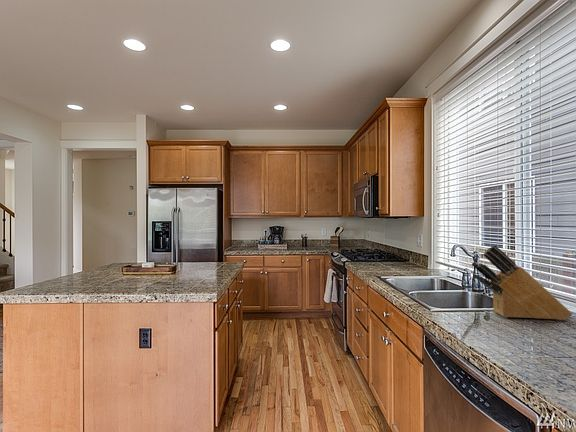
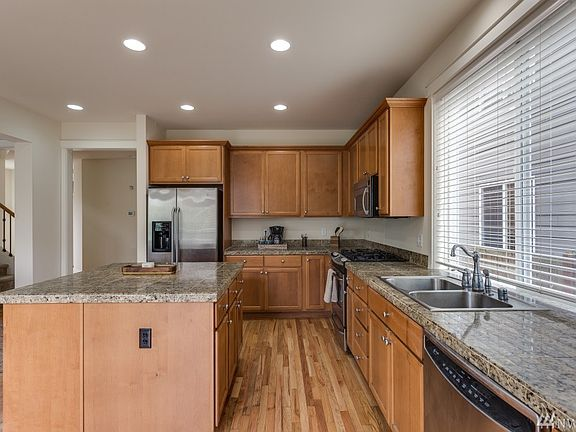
- knife block [471,244,573,321]
